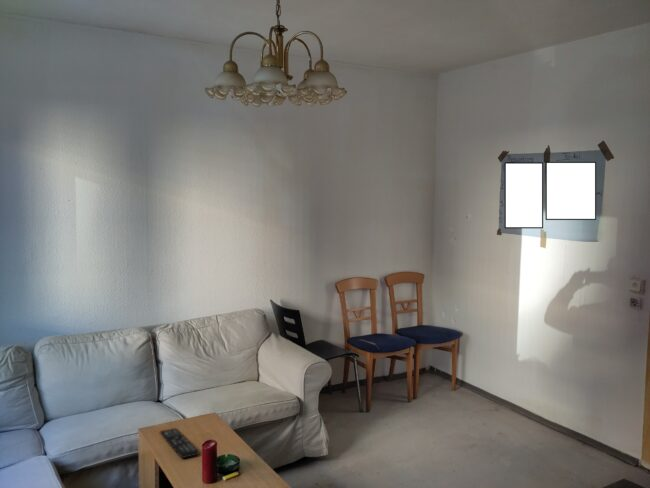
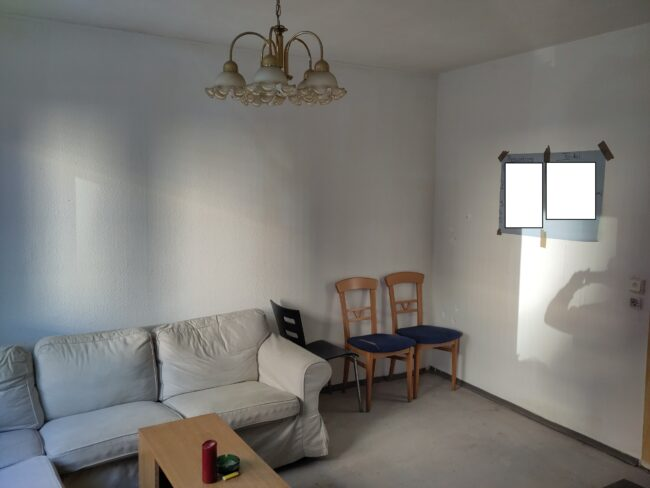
- remote control [159,427,200,459]
